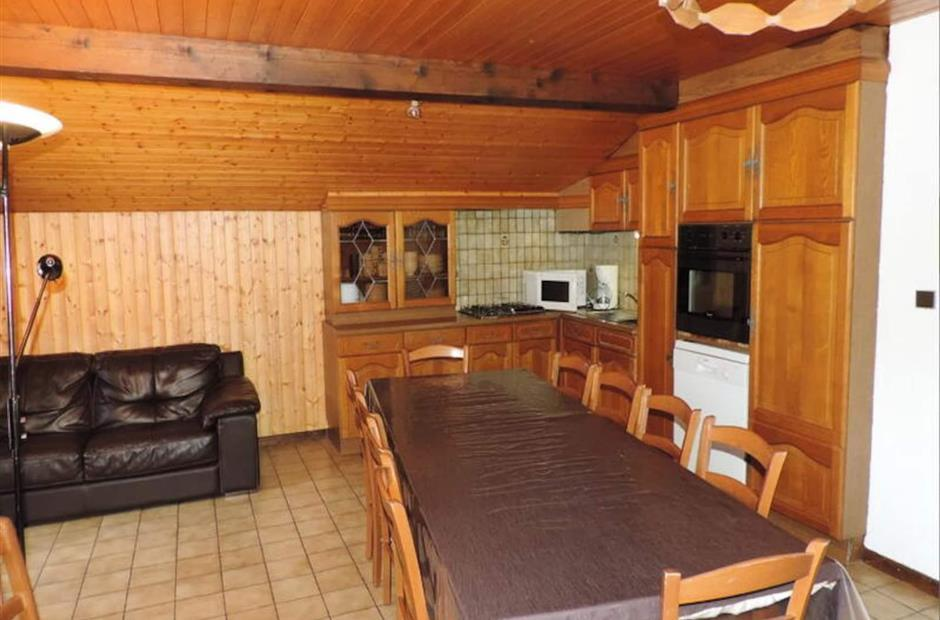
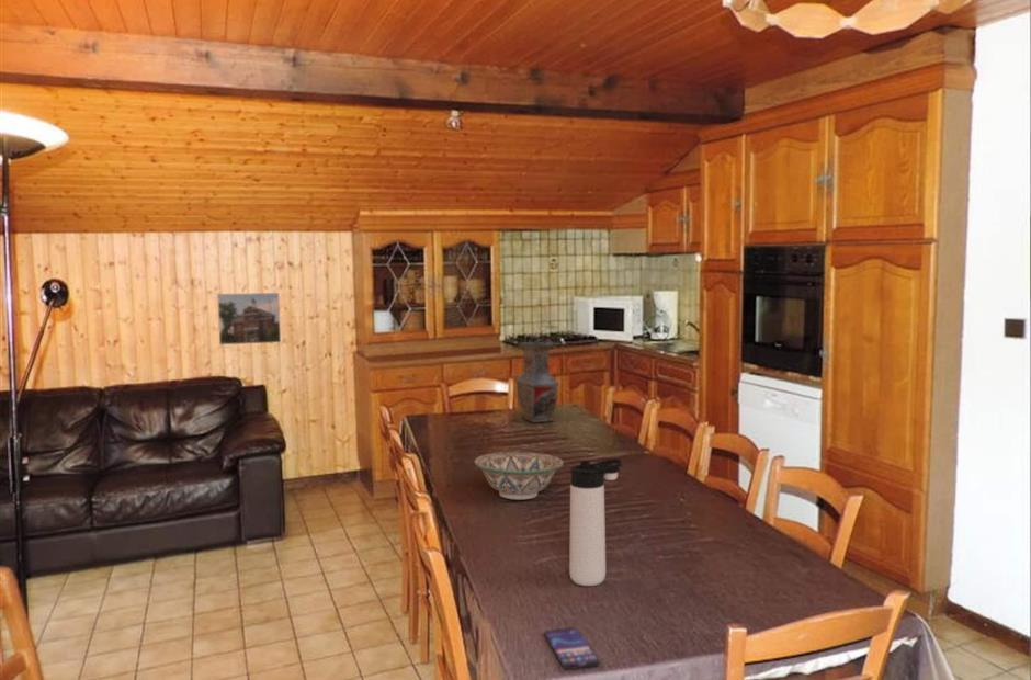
+ decorative bowl [473,451,565,501]
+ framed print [216,292,282,345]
+ vase [513,341,560,423]
+ smartphone [543,626,601,670]
+ thermos bottle [568,458,623,587]
